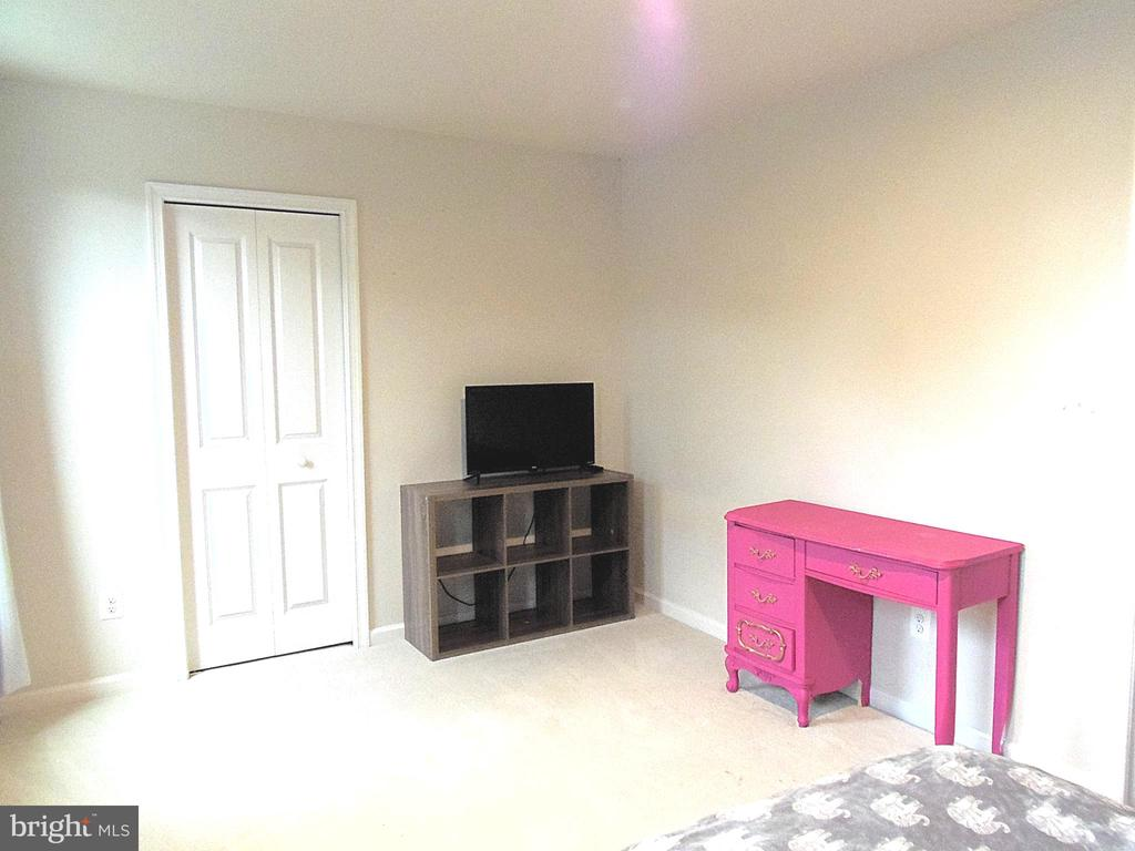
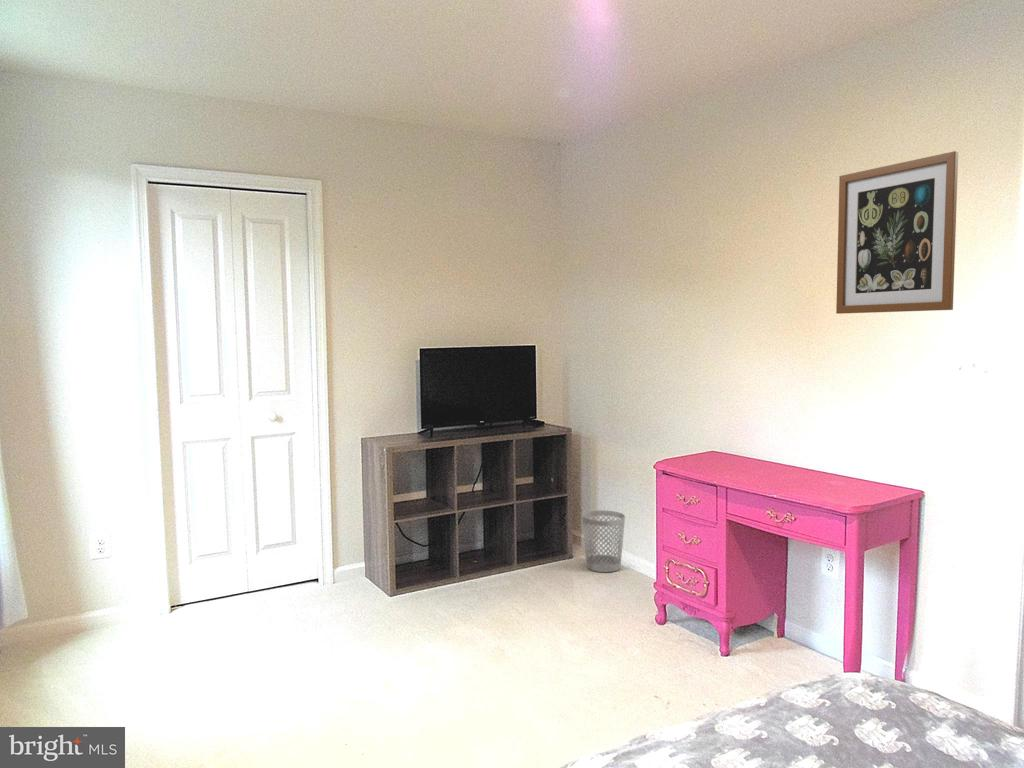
+ wall art [835,150,959,315]
+ wastebasket [581,509,626,573]
